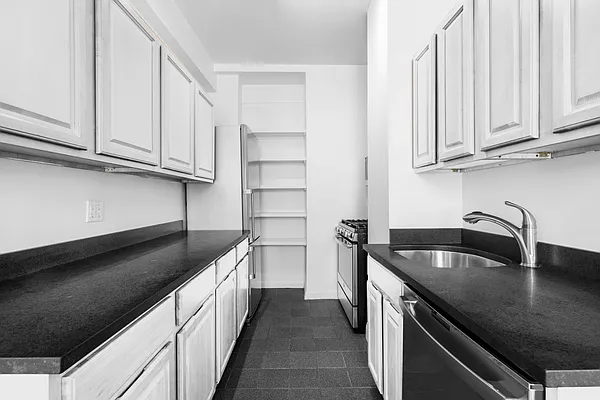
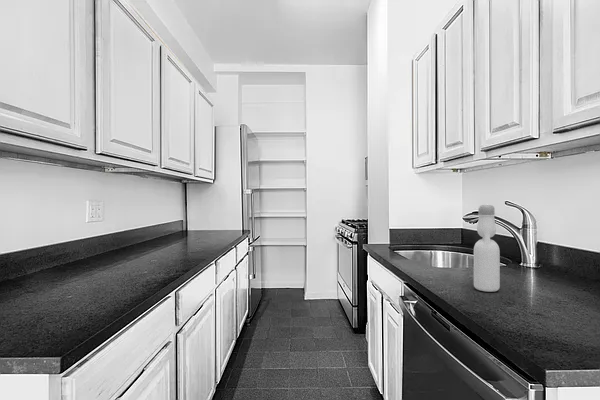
+ bottle [473,203,501,293]
